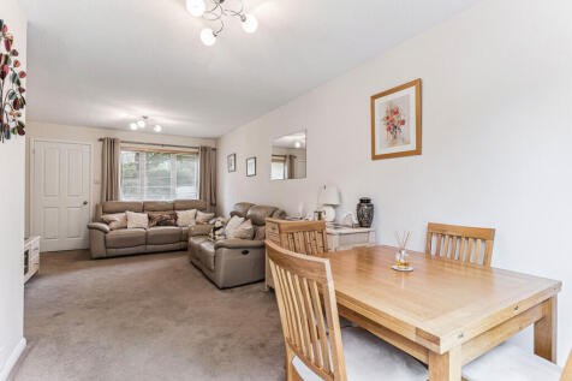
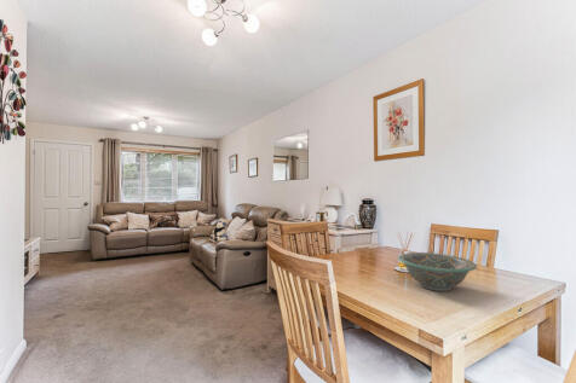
+ decorative bowl [397,251,478,292]
